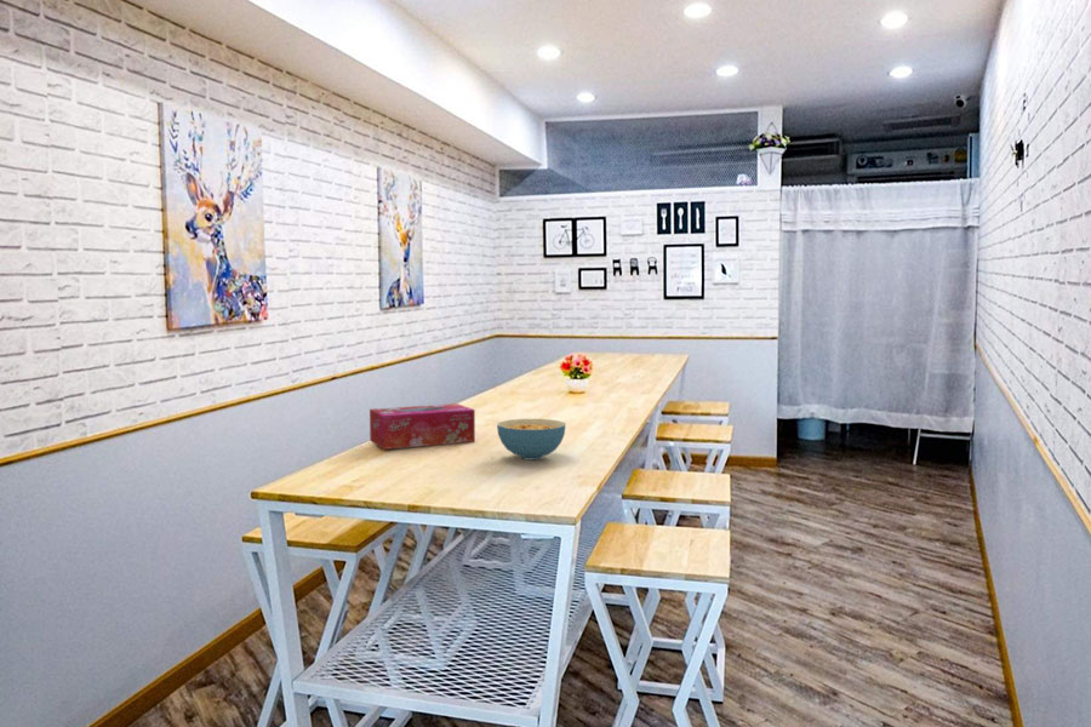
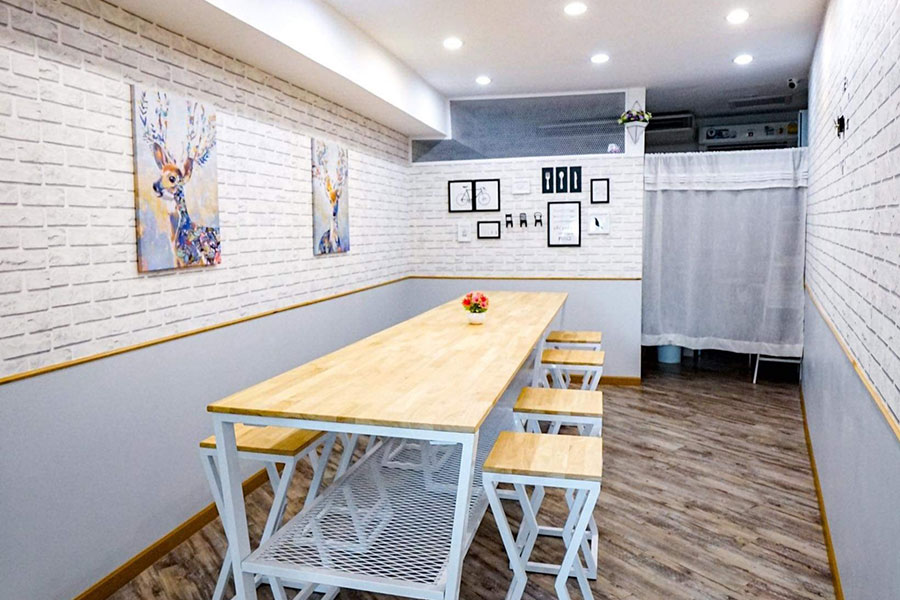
- tissue box [369,402,476,451]
- cereal bowl [496,418,567,460]
